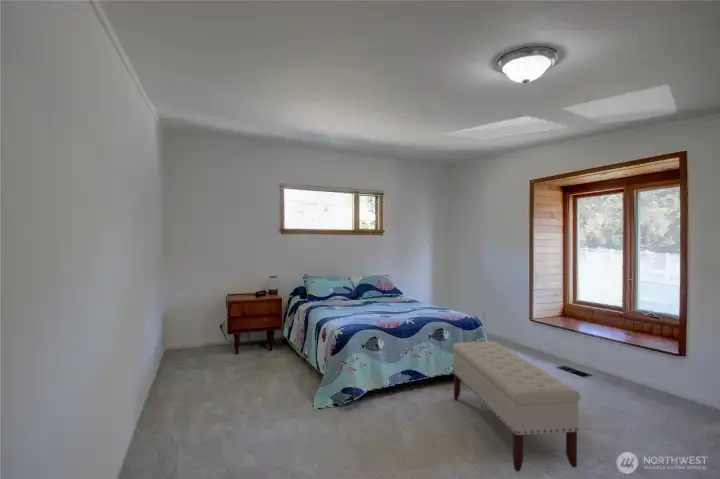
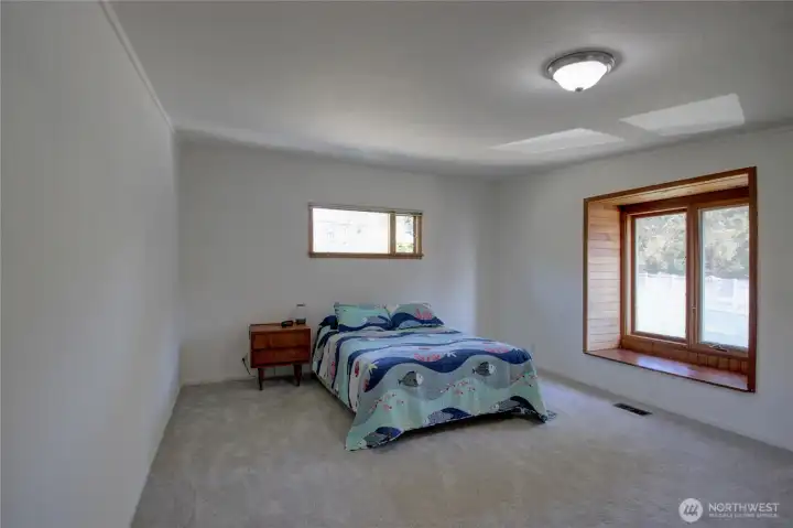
- bench [451,341,581,473]
